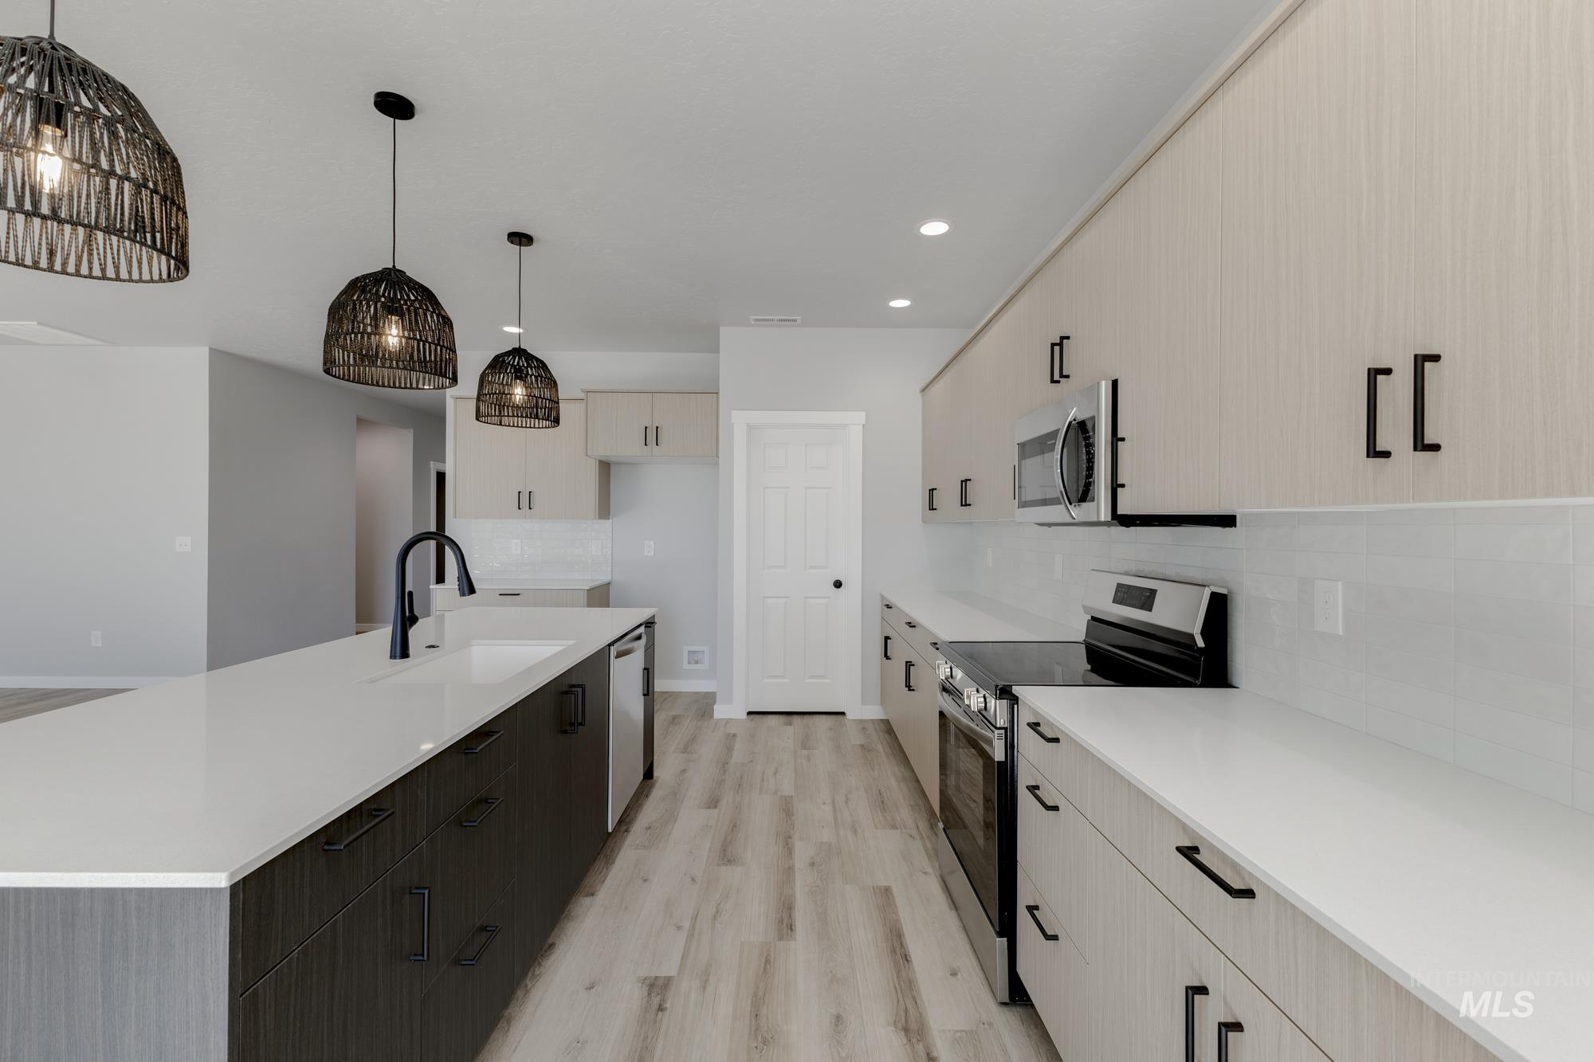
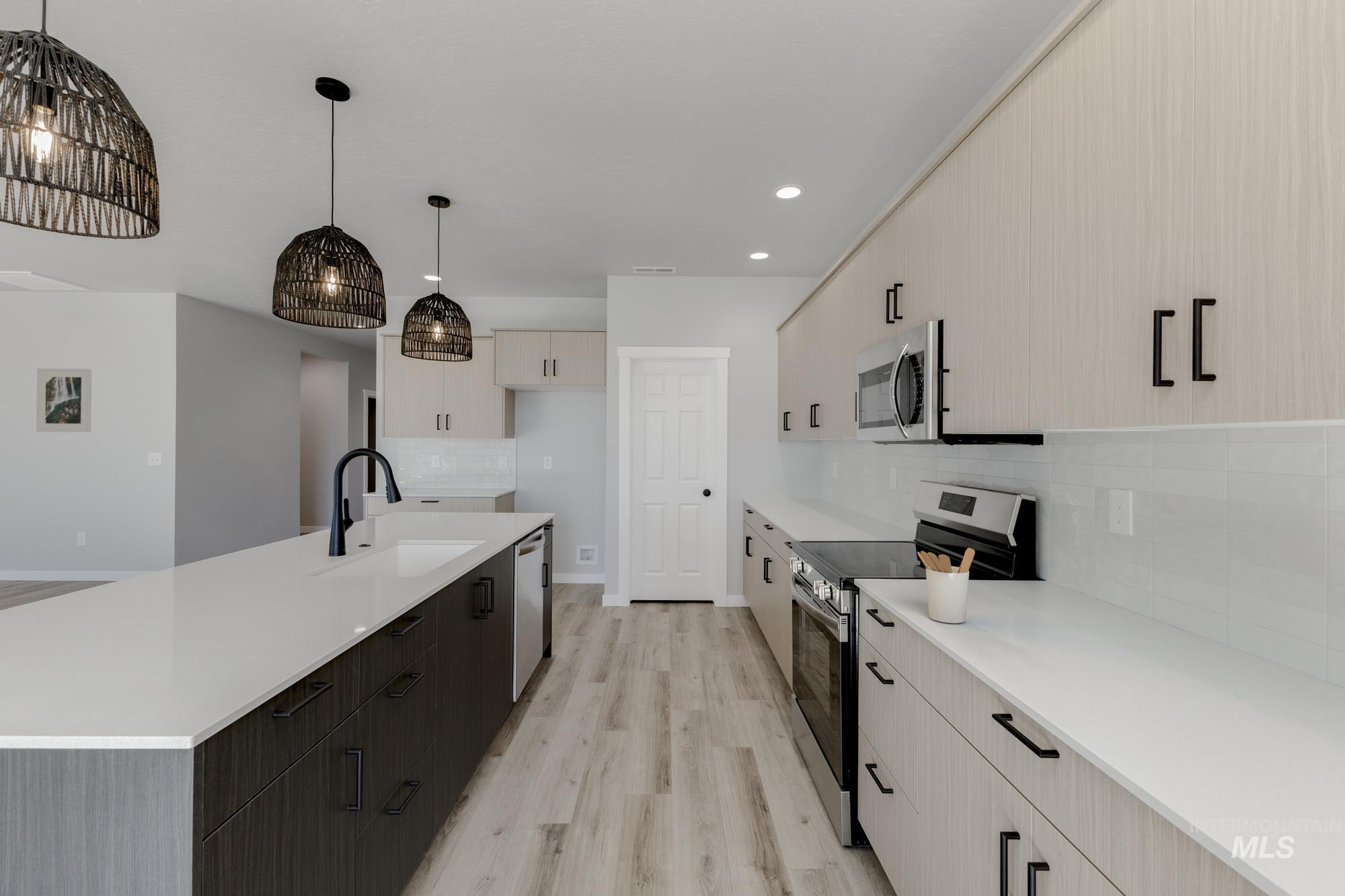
+ utensil holder [917,547,976,624]
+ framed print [36,368,92,433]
